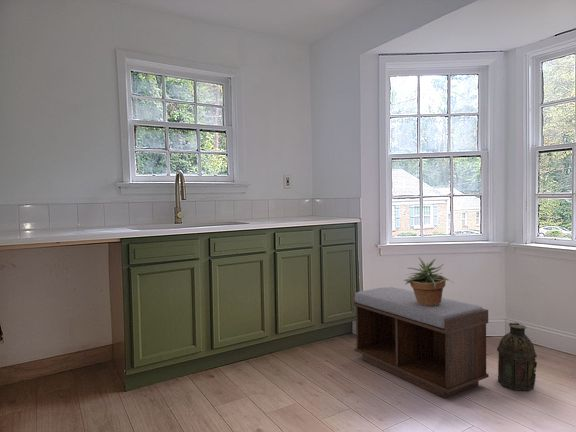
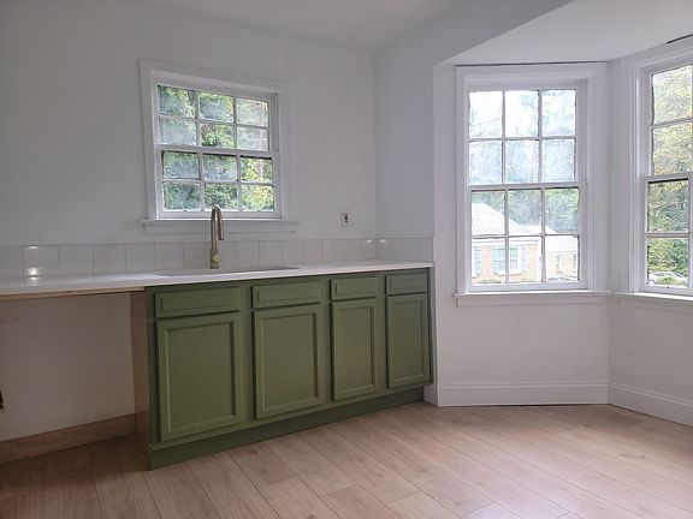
- potted plant [403,257,453,306]
- lantern [496,322,538,393]
- bench [353,286,490,399]
